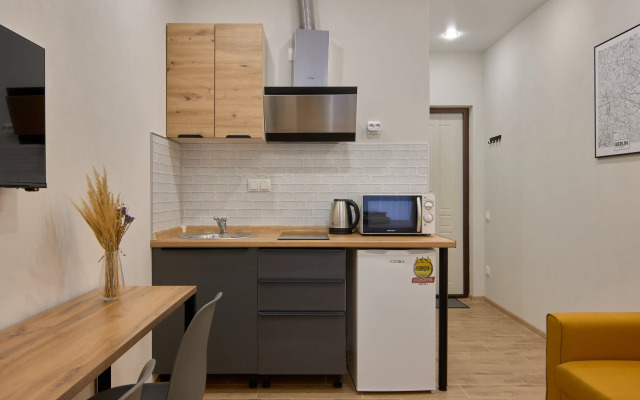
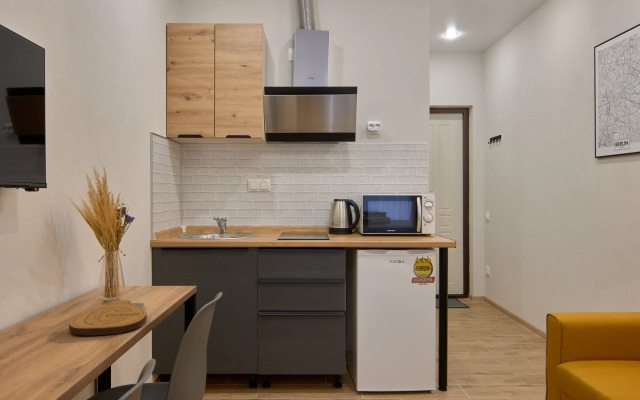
+ key chain [68,299,148,336]
